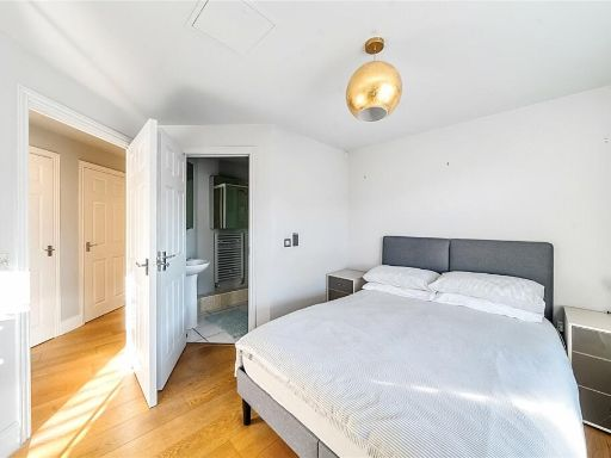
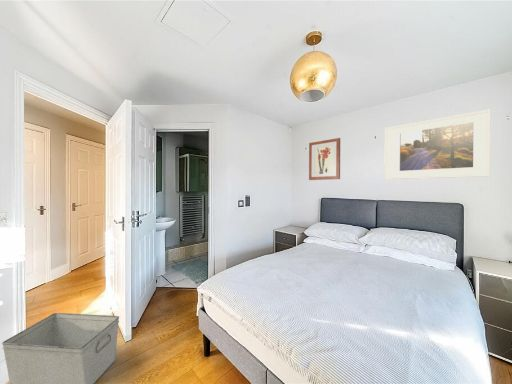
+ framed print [383,108,492,180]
+ storage bin [1,312,120,384]
+ wall art [308,137,341,181]
